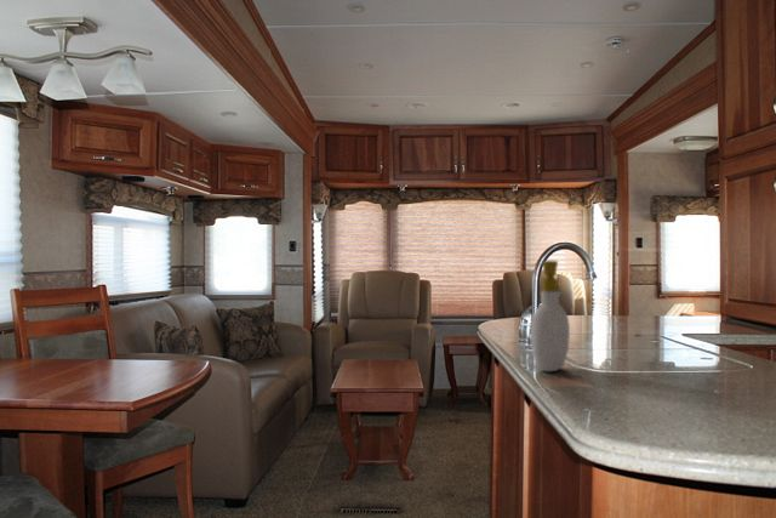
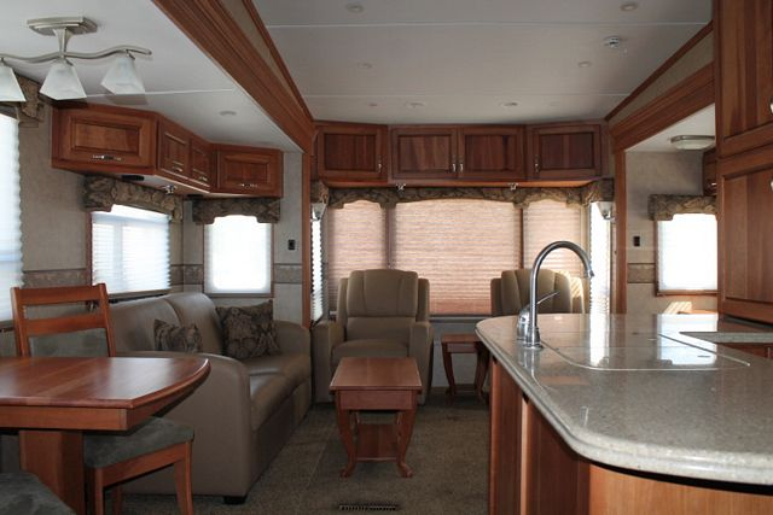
- soap bottle [529,260,571,372]
